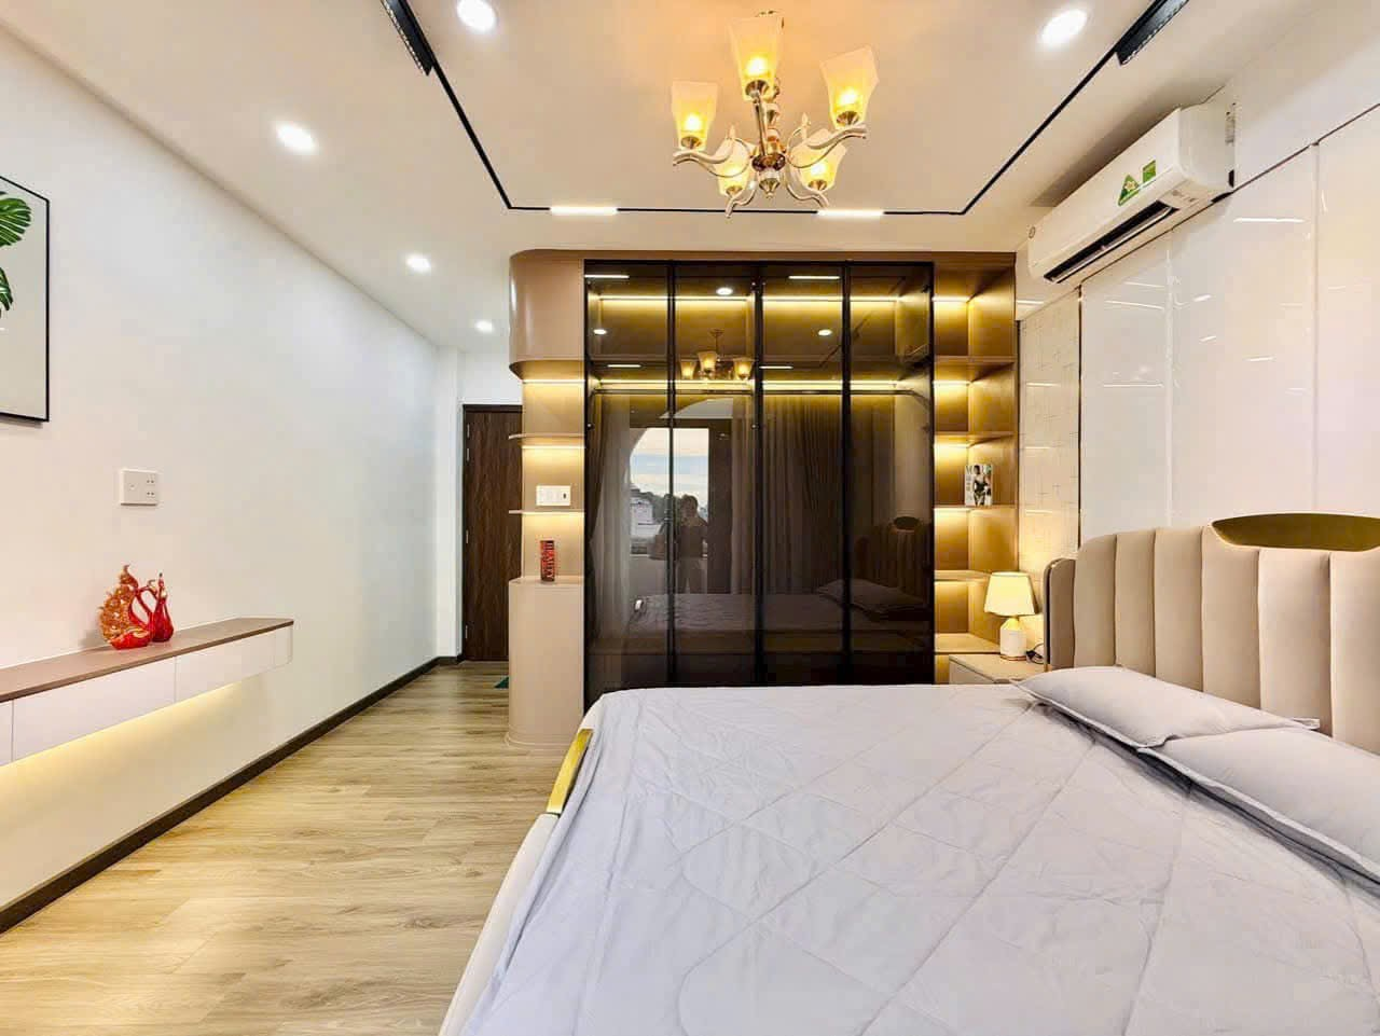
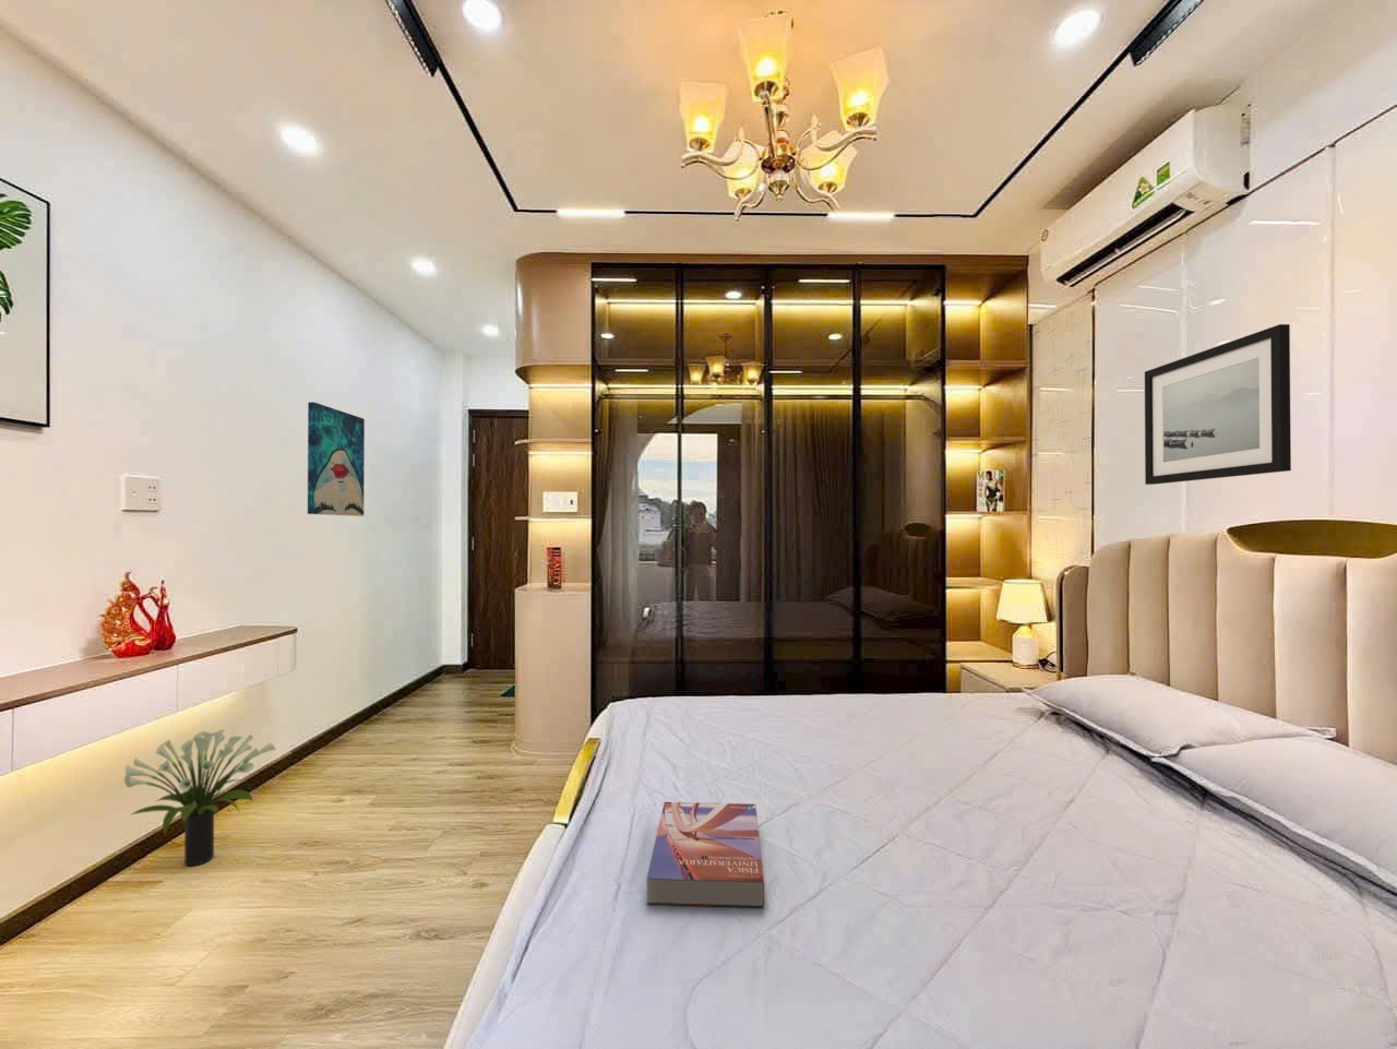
+ wall art [1144,323,1292,486]
+ textbook [645,801,765,908]
+ potted plant [123,729,278,867]
+ wall art [306,401,366,518]
